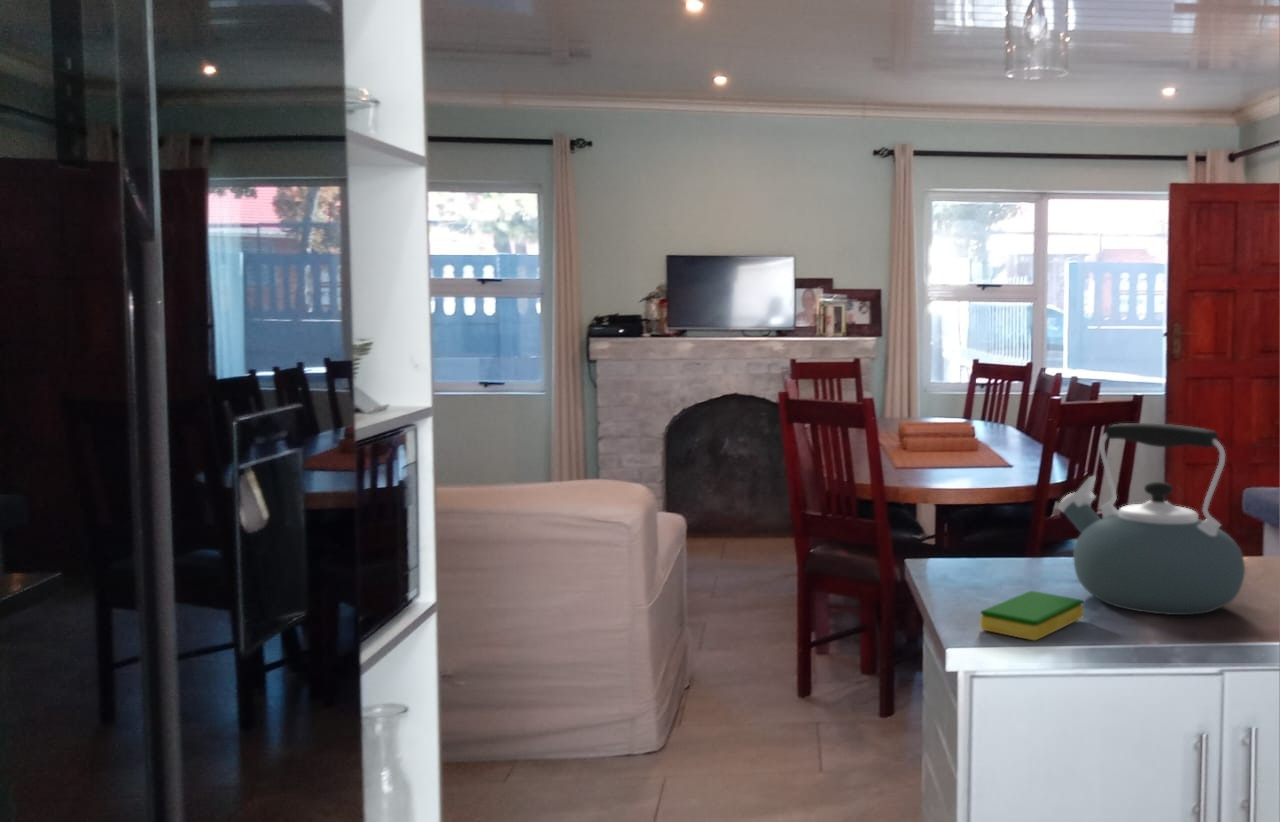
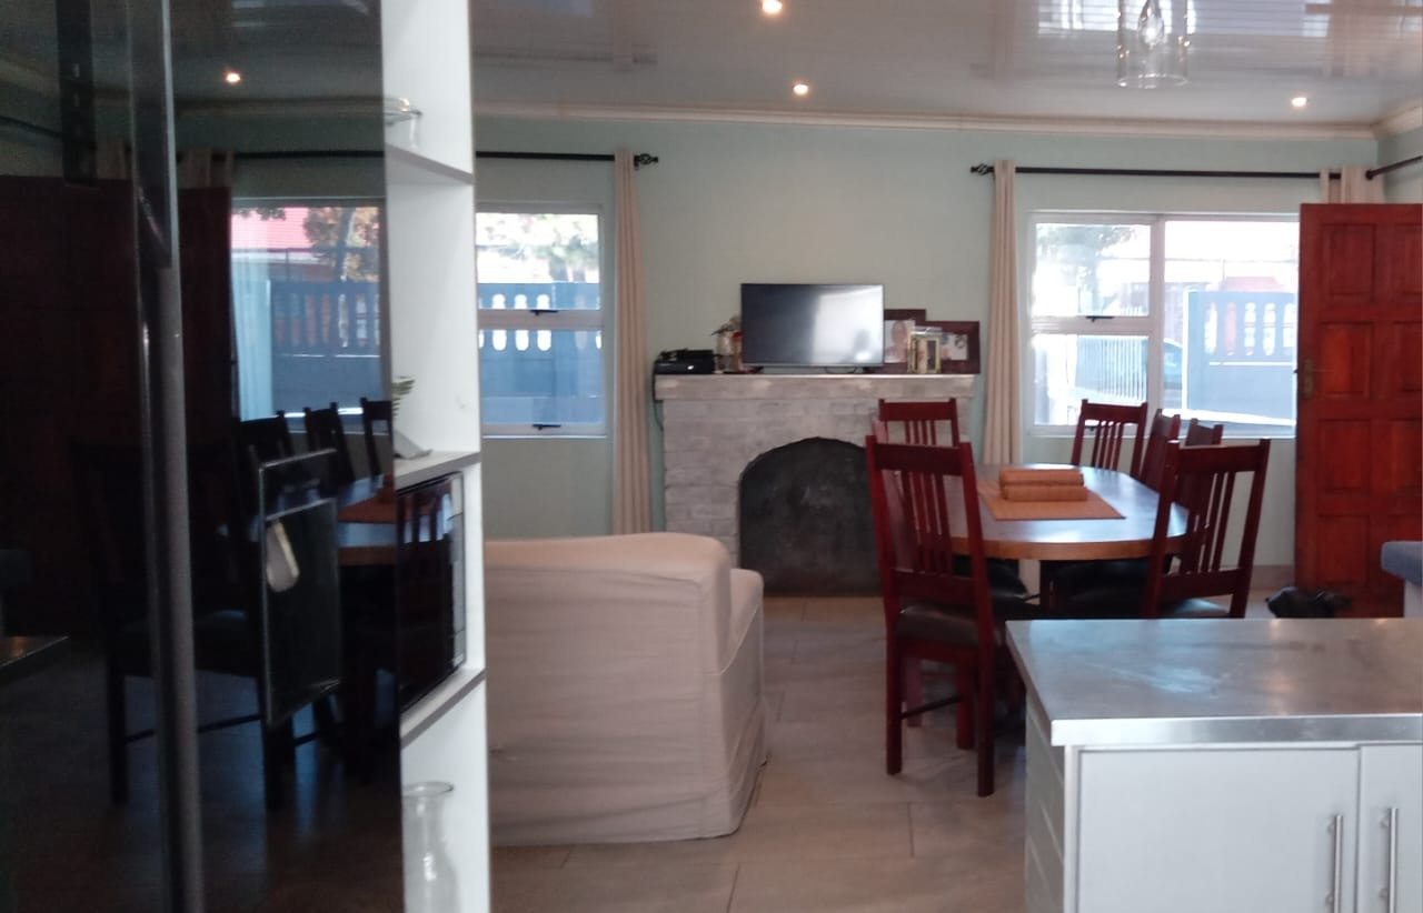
- kettle [1057,422,1246,616]
- dish sponge [980,590,1084,642]
